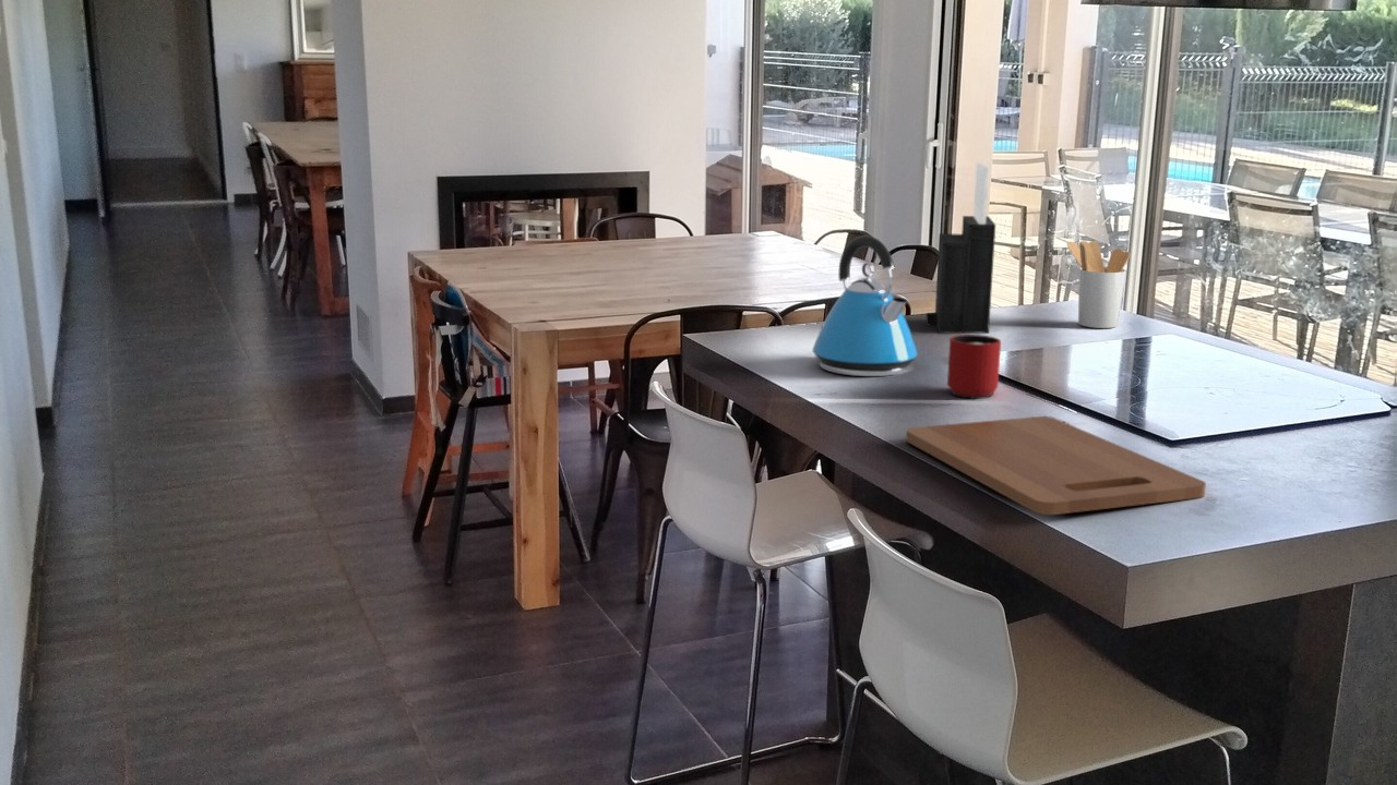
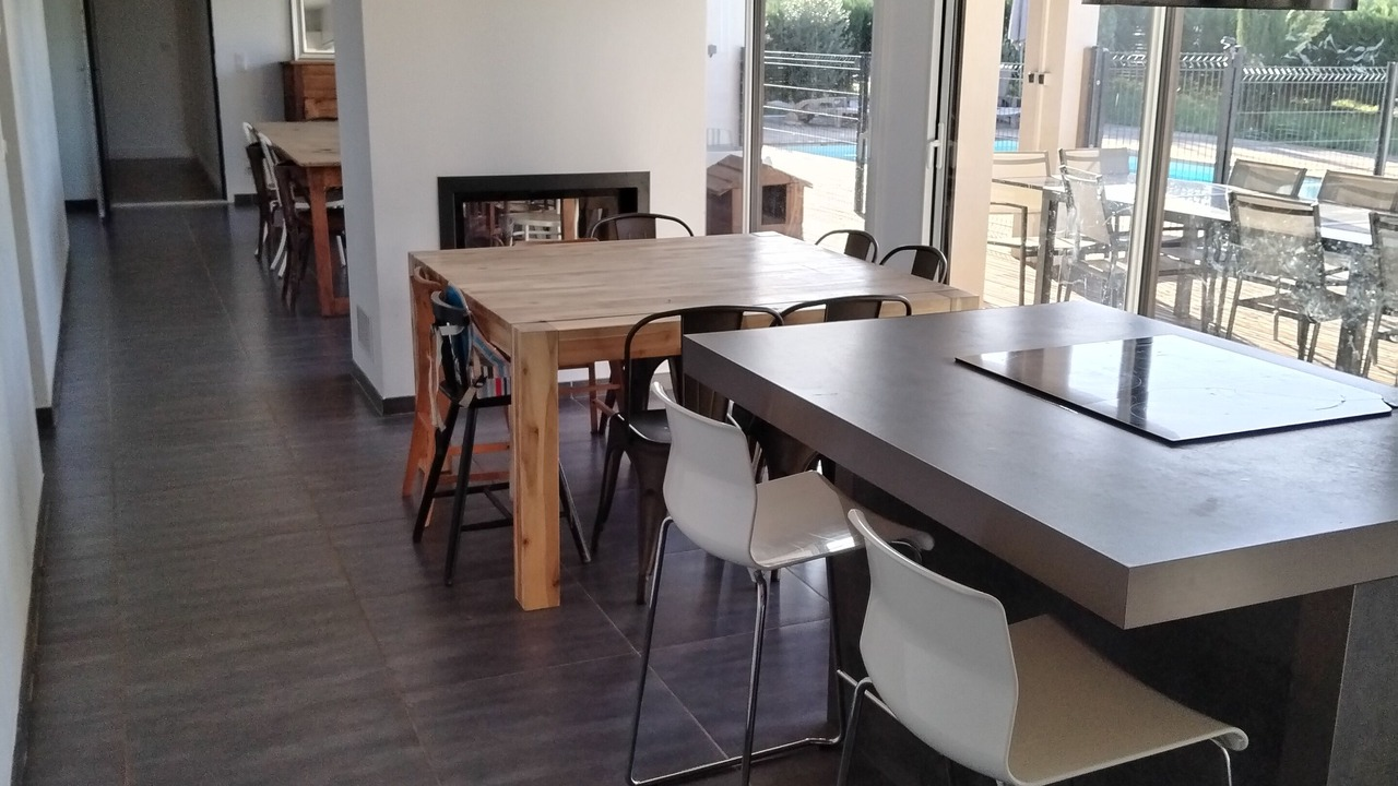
- utensil holder [1066,240,1131,329]
- cutting board [905,415,1207,516]
- mug [946,334,1002,400]
- kettle [812,234,919,377]
- knife block [924,161,996,335]
